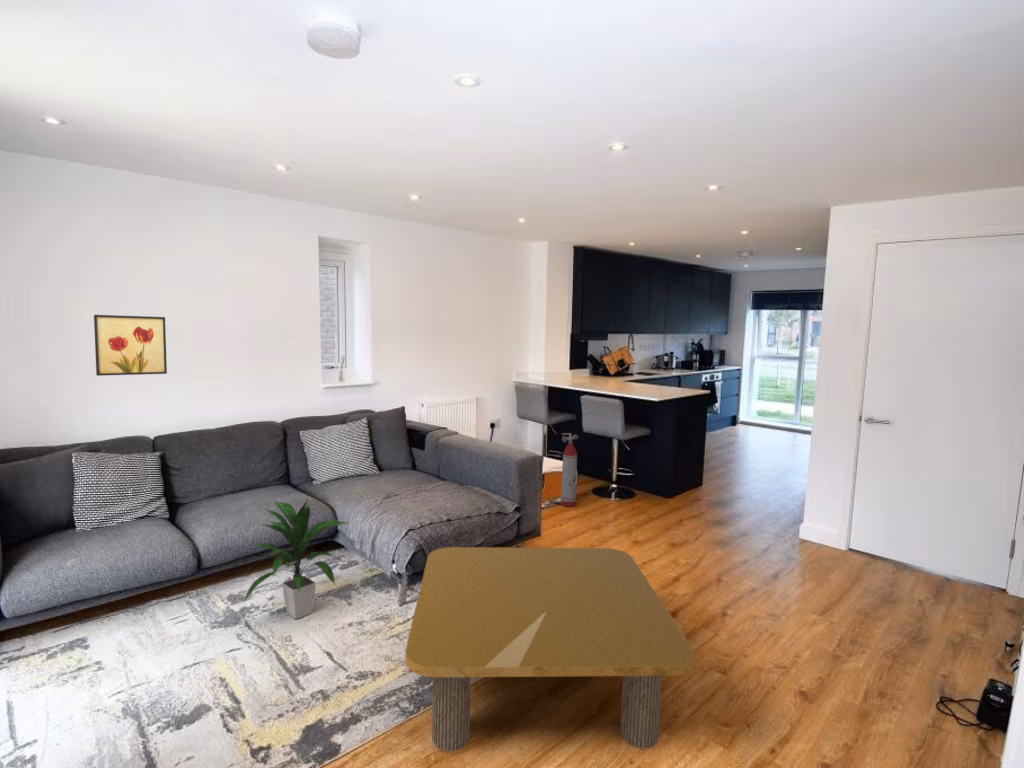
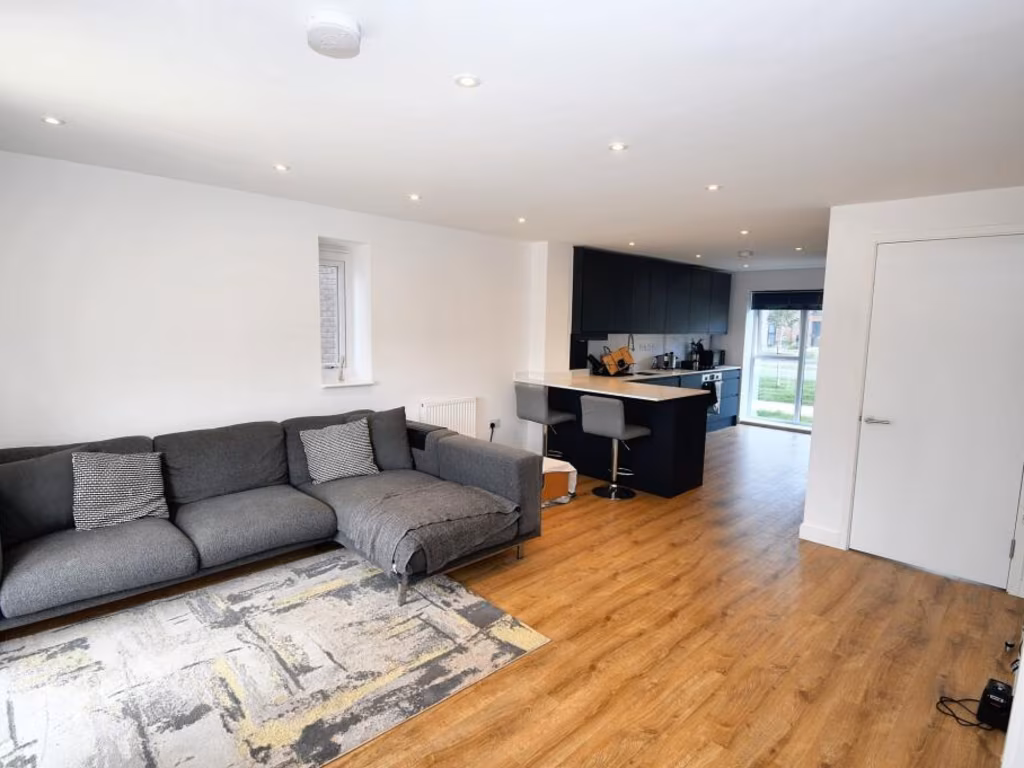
- wall art [93,314,168,377]
- coffee table [404,546,695,752]
- indoor plant [242,498,350,620]
- fire extinguisher [560,432,579,508]
